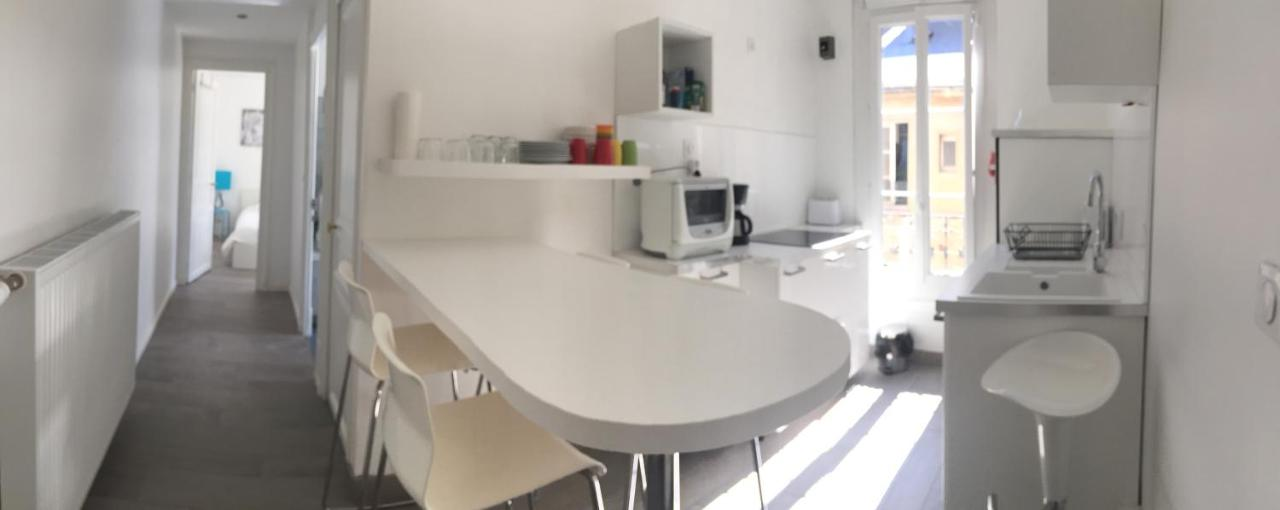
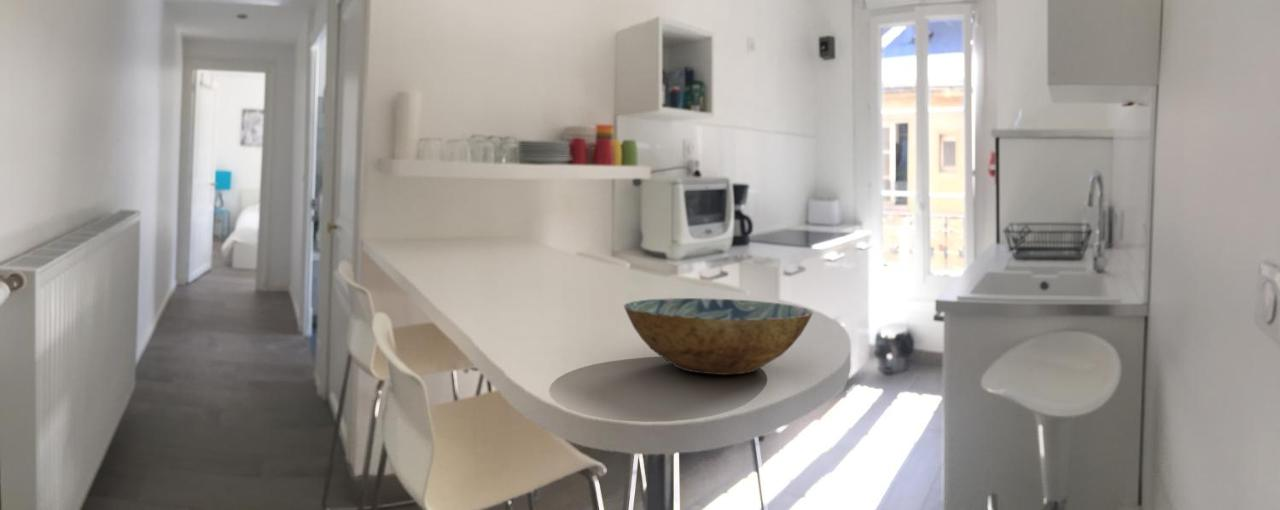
+ bowl [623,297,814,376]
